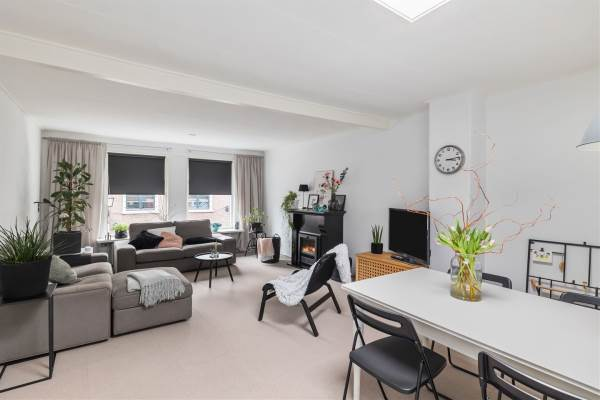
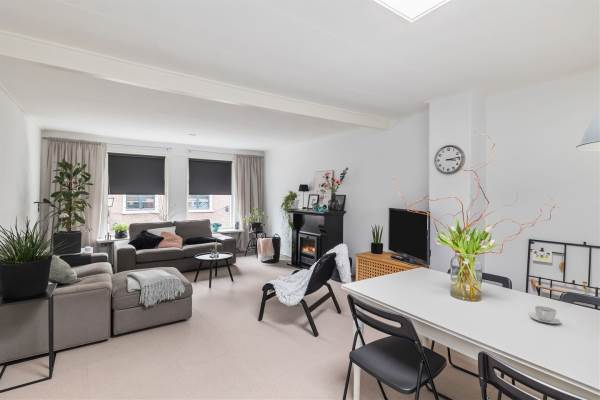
+ teacup [530,305,562,324]
